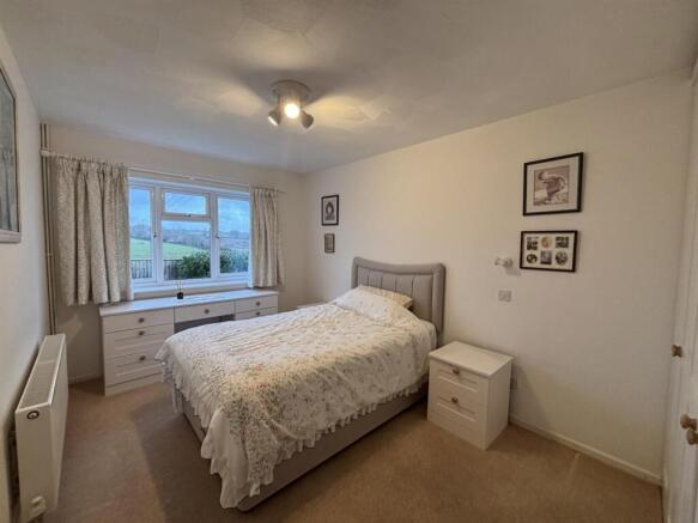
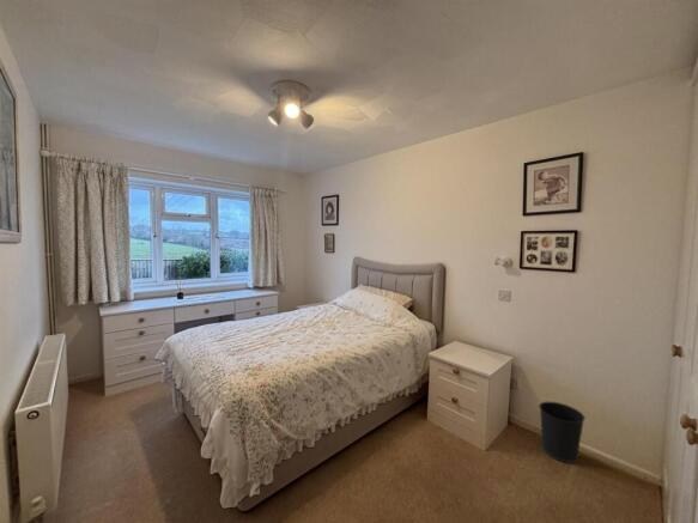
+ wastebasket [538,401,587,464]
